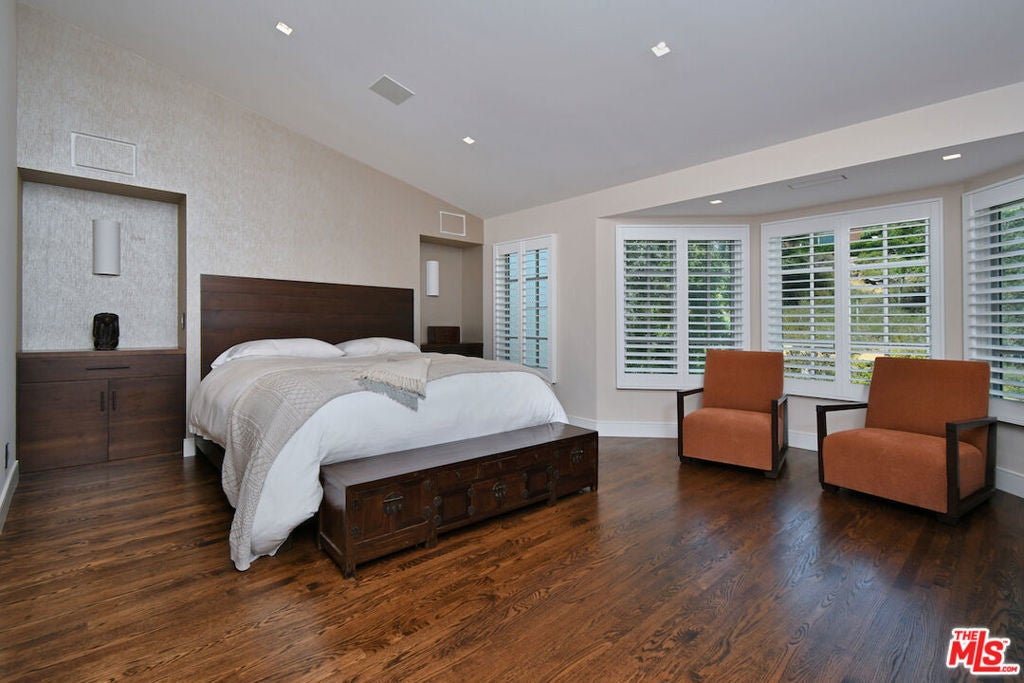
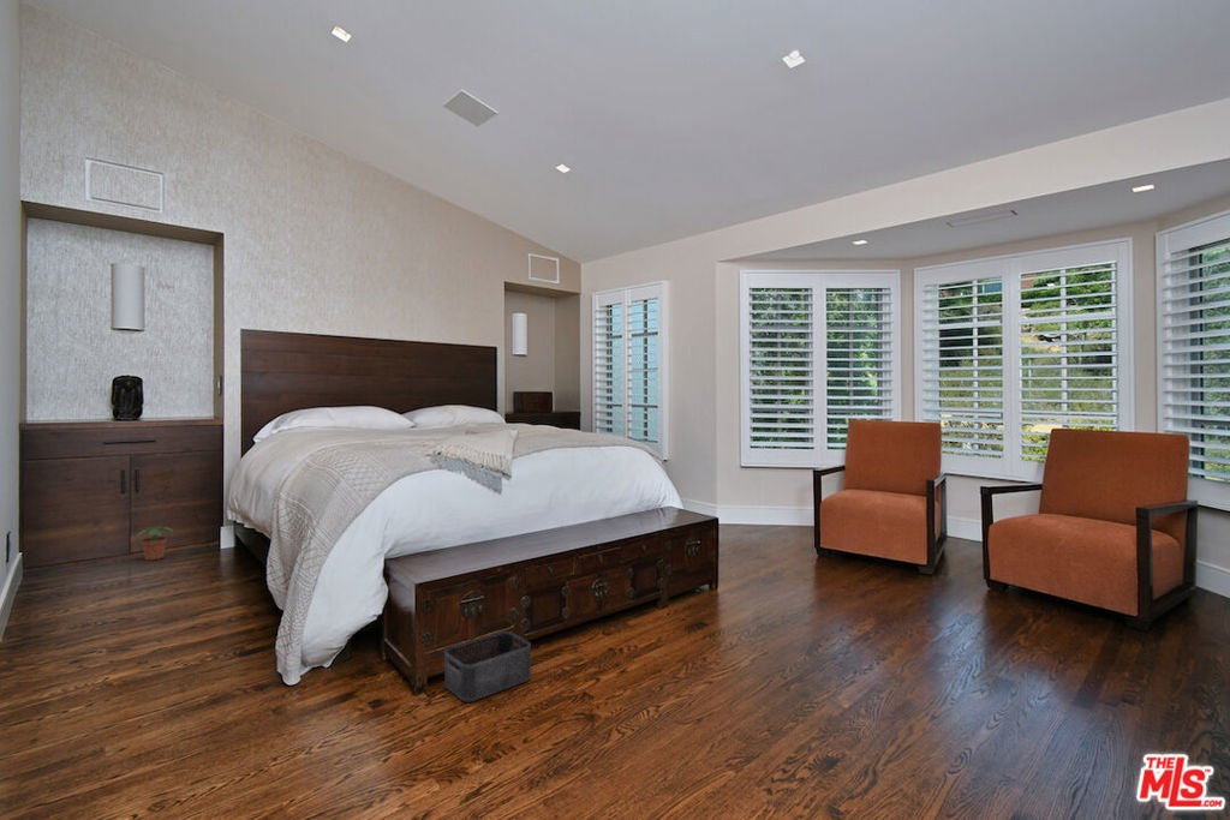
+ potted plant [136,526,174,562]
+ storage bin [443,630,532,702]
